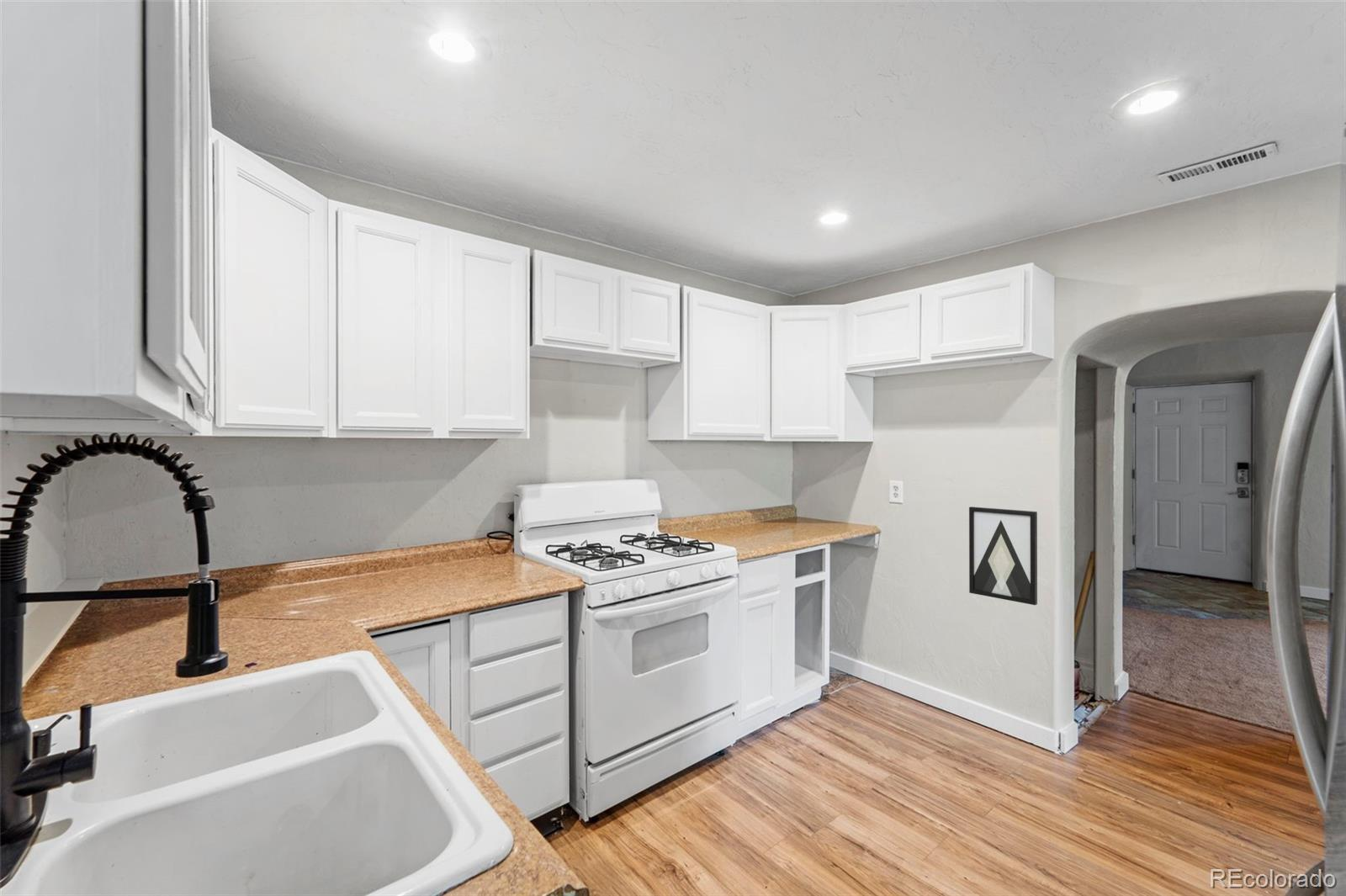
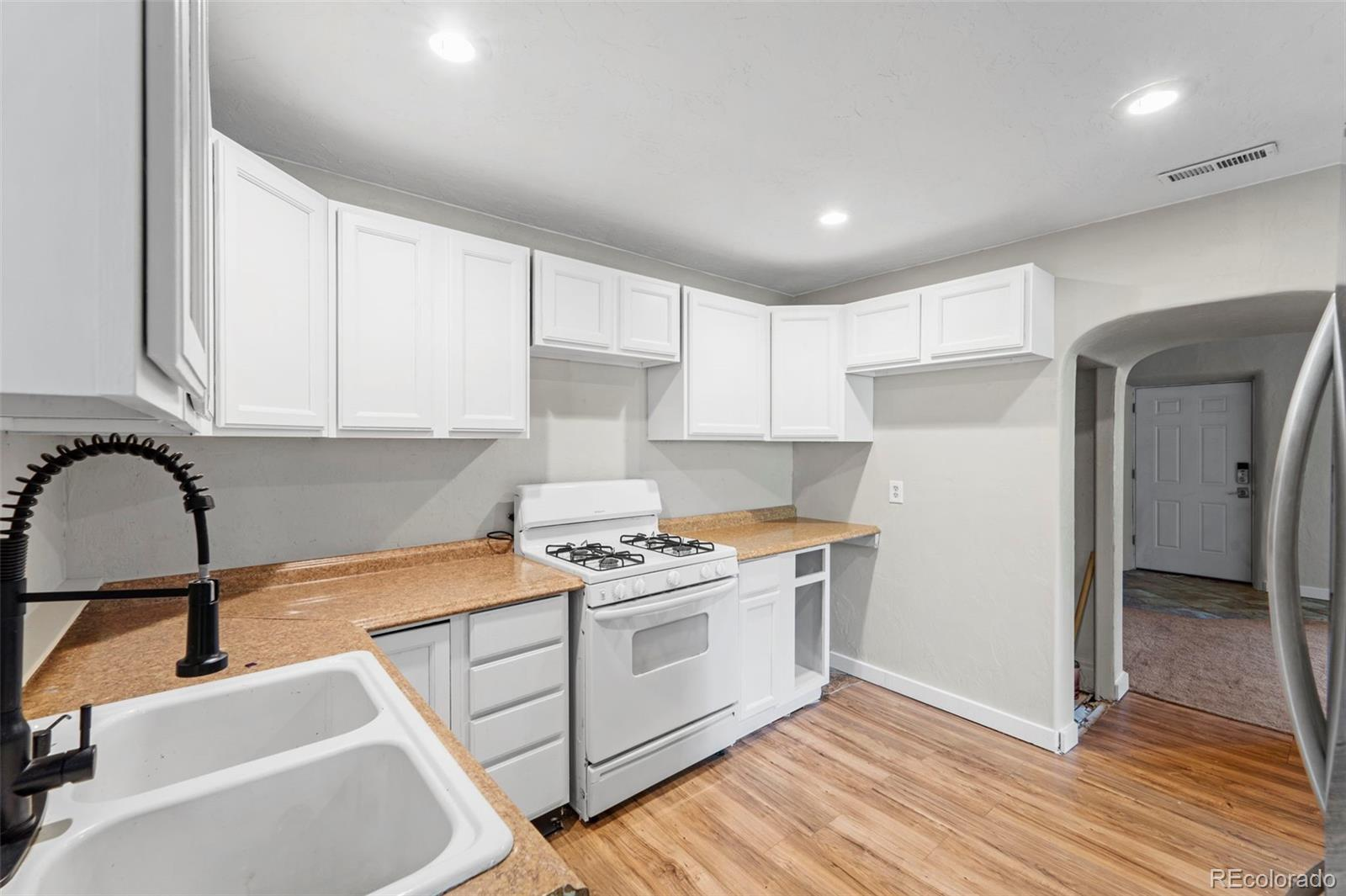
- wall art [968,506,1038,606]
